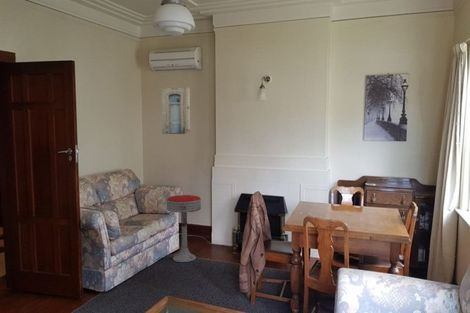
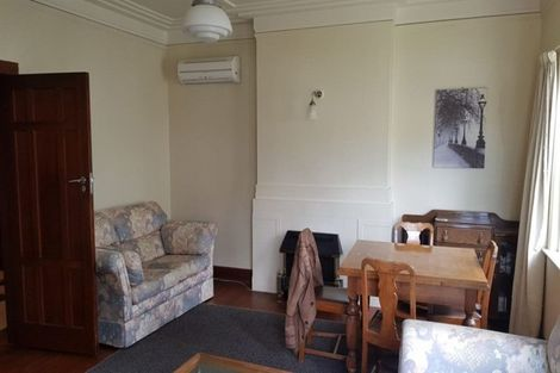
- bar stool [166,194,202,263]
- wall art [161,87,191,135]
